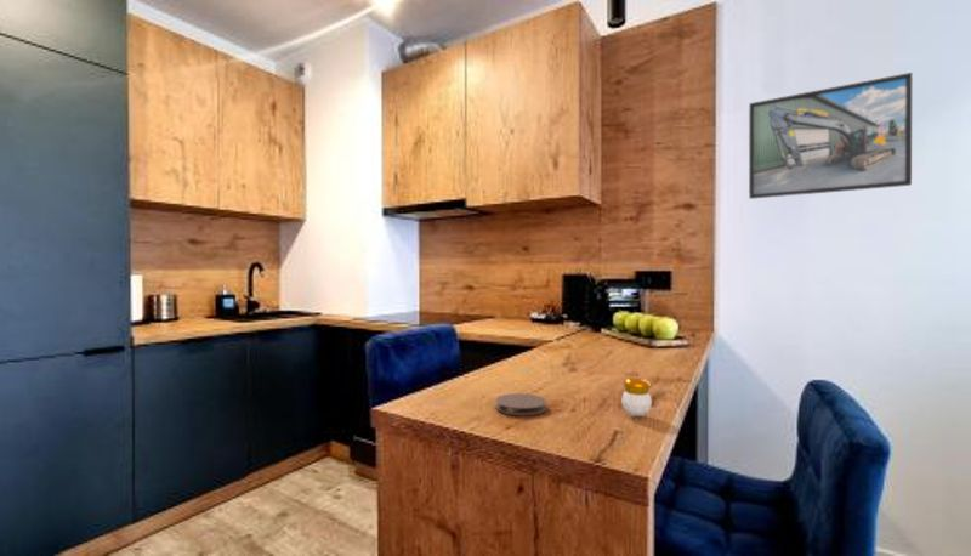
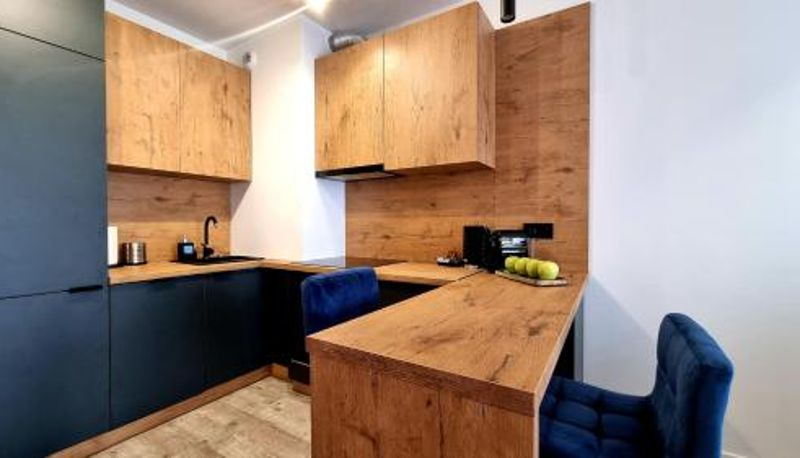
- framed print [748,72,913,200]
- candle [620,371,653,418]
- coaster [494,392,549,416]
